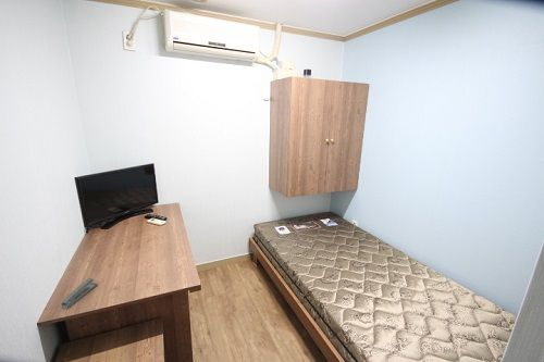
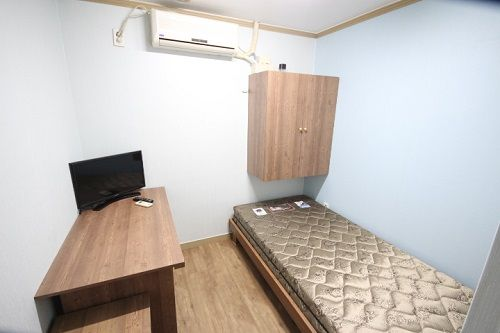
- stapler [60,277,99,310]
